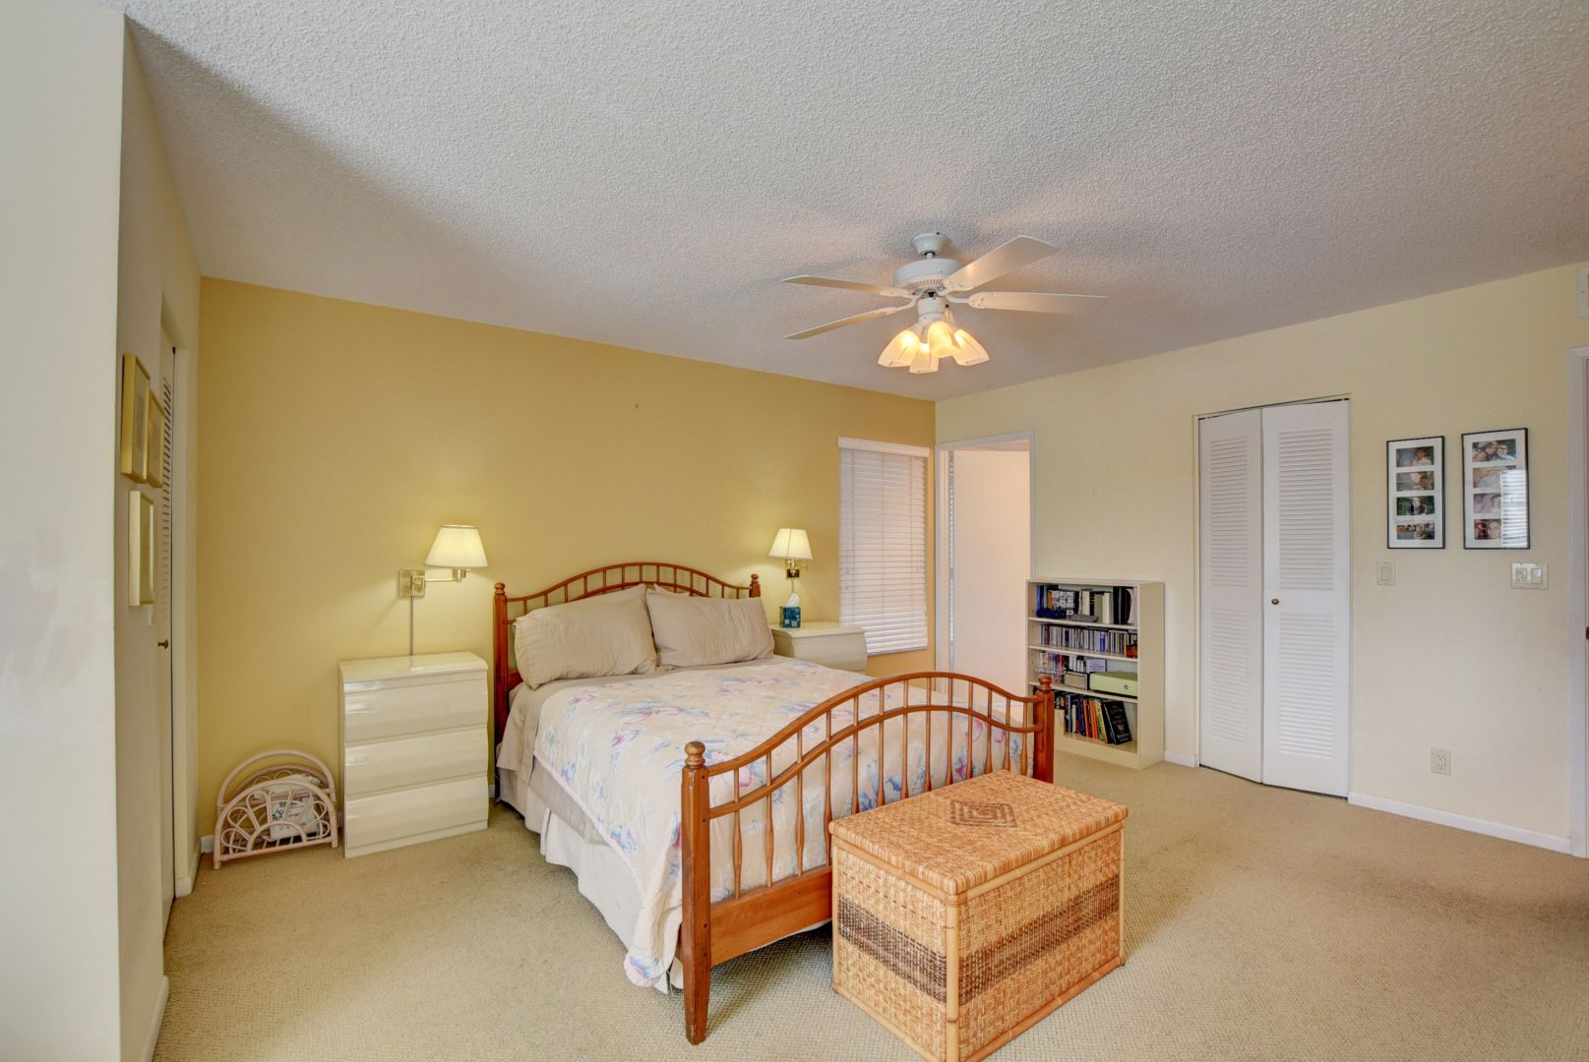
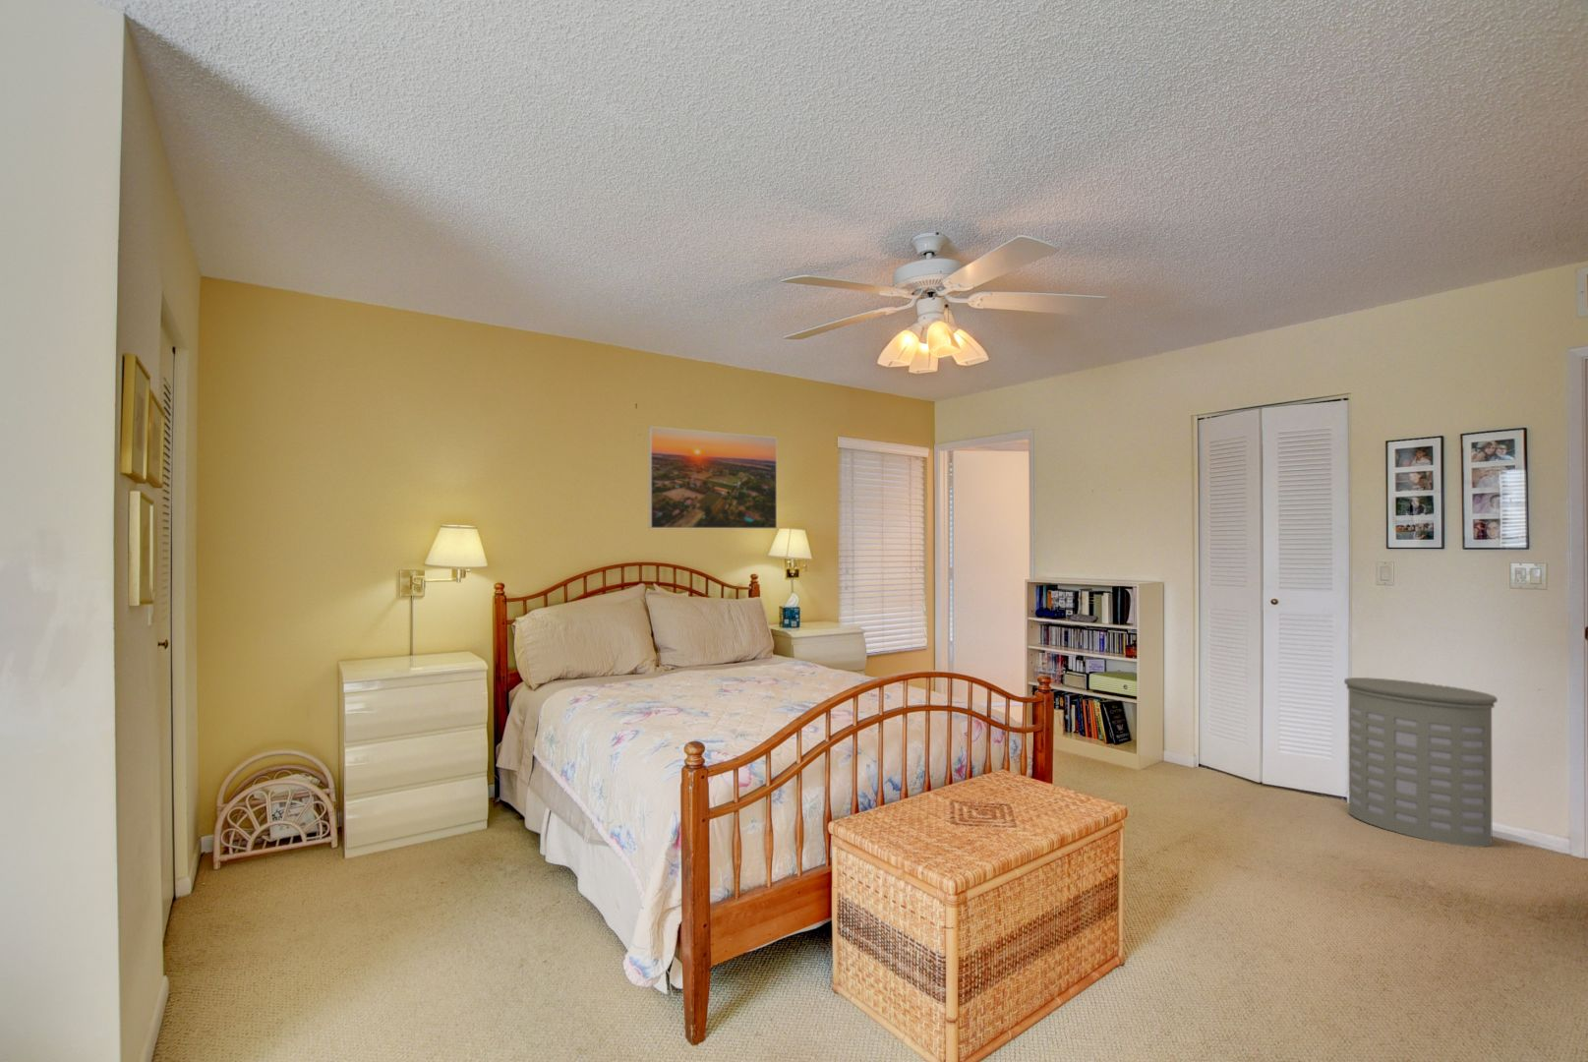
+ laundry hamper [1343,677,1498,847]
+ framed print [648,426,777,530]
